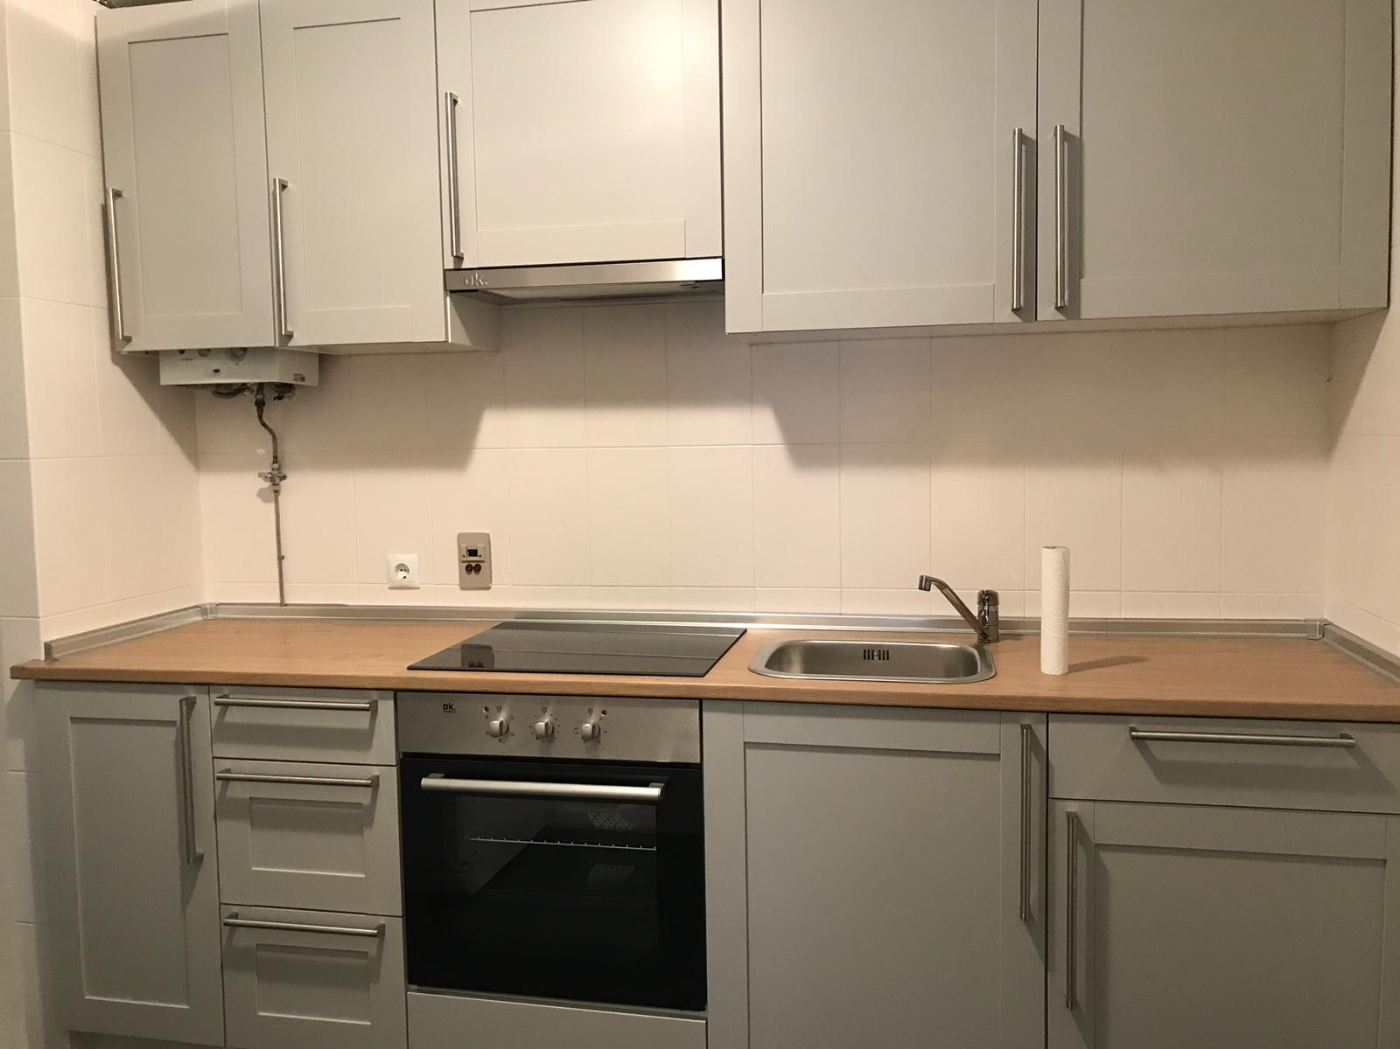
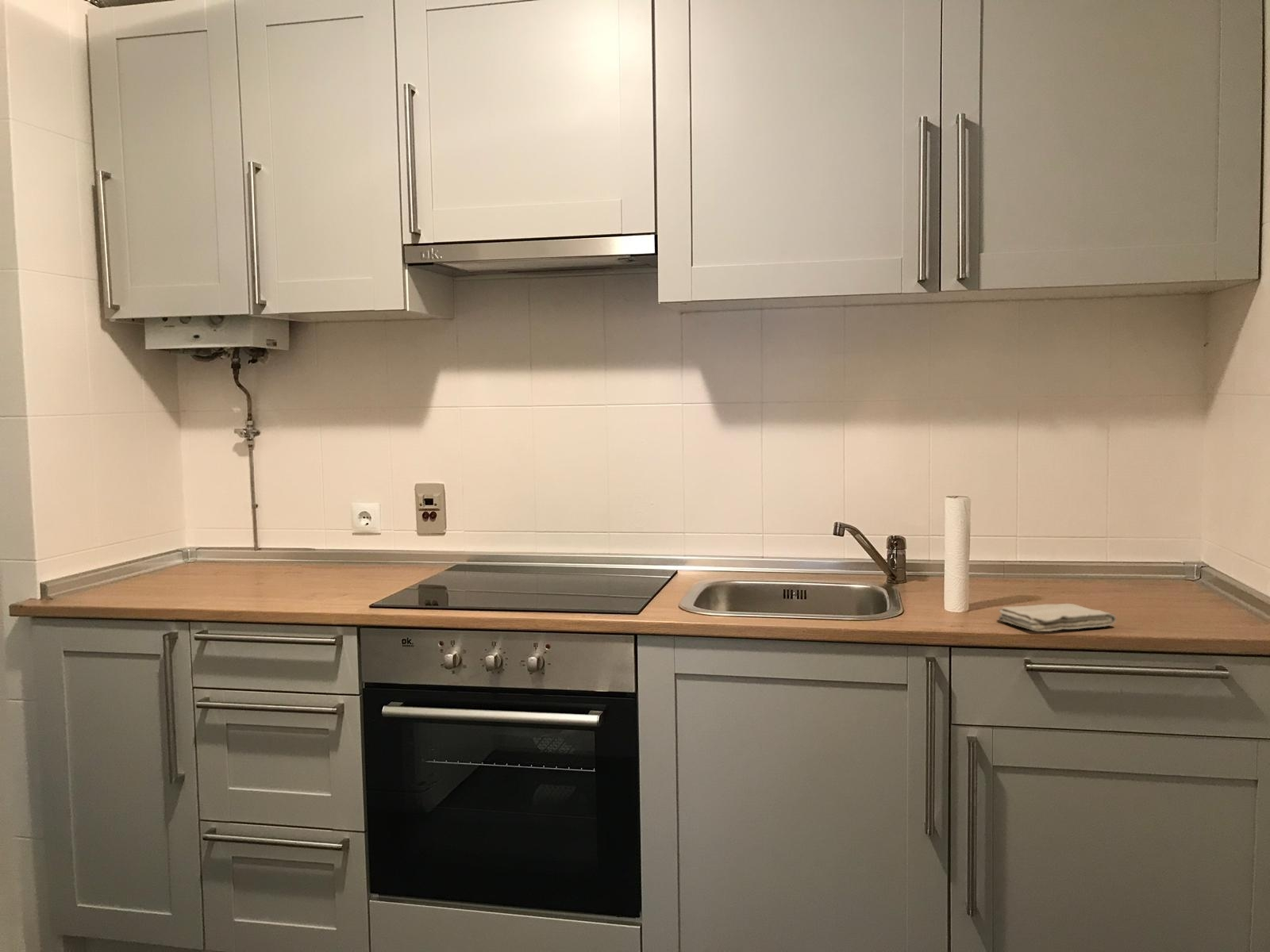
+ washcloth [998,603,1117,632]
